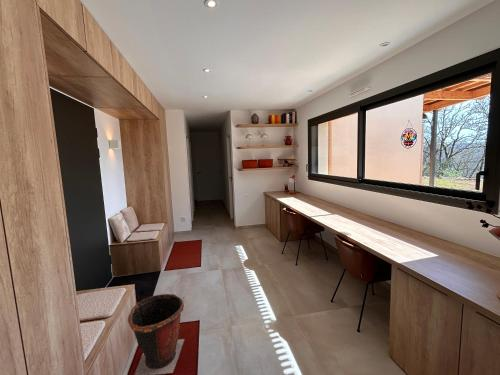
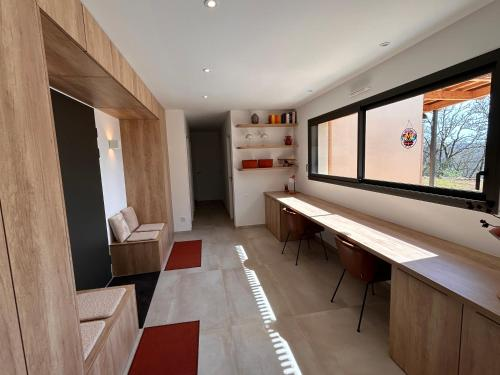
- waste bin [127,293,185,375]
